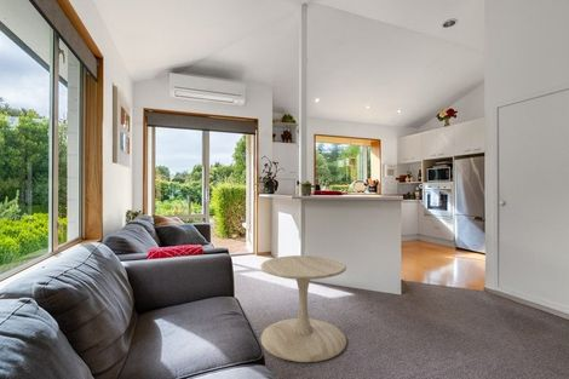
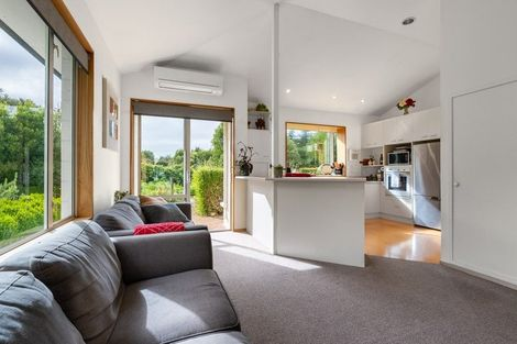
- side table [259,254,347,363]
